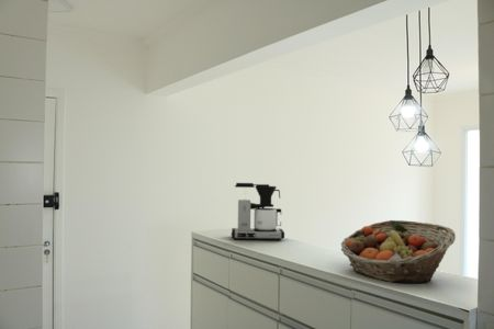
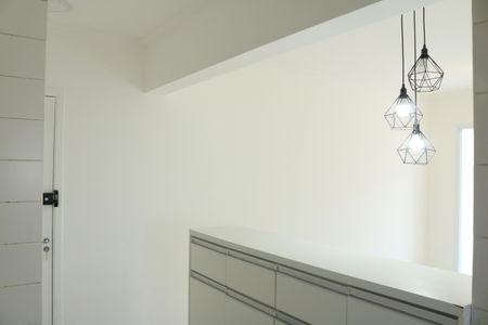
- coffee maker [231,182,285,241]
- fruit basket [340,219,457,284]
